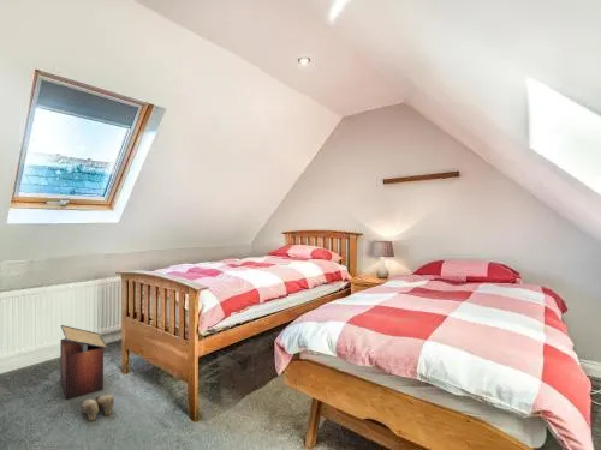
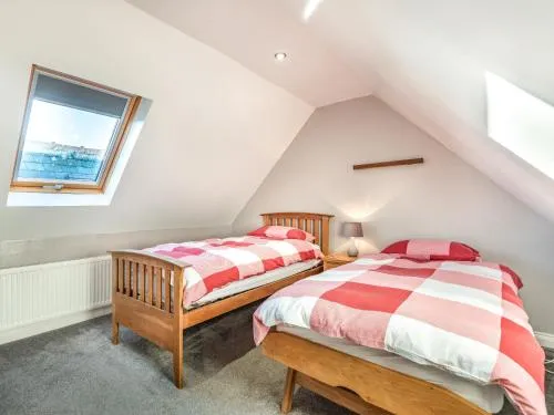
- slippers [81,394,115,422]
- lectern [59,324,109,401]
